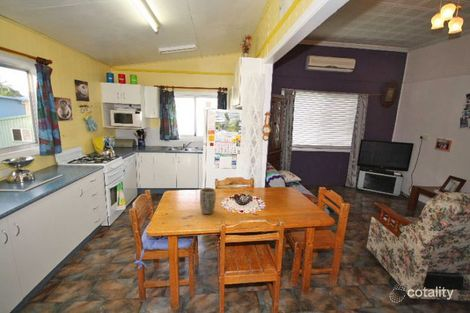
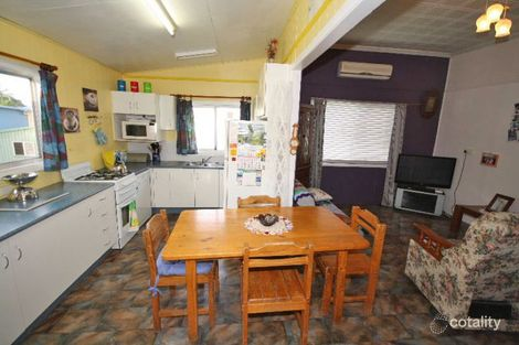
- plant pot [199,187,217,215]
